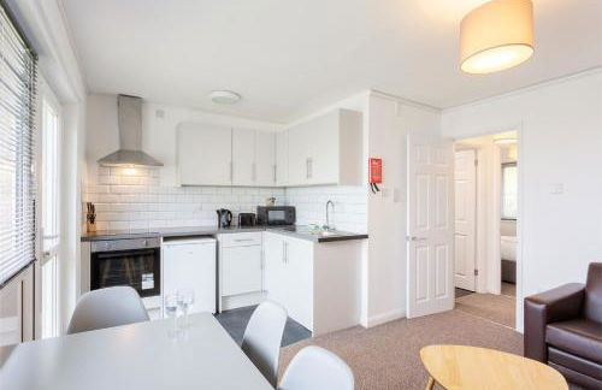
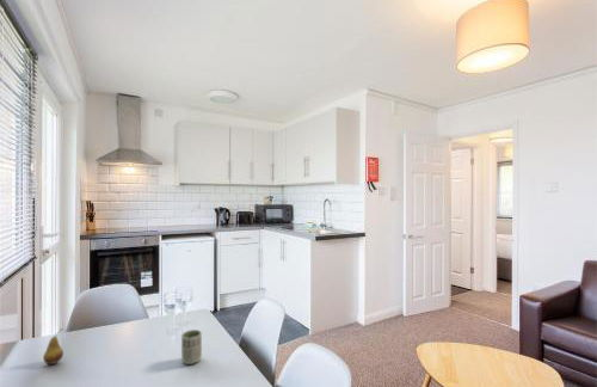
+ fruit [42,327,64,366]
+ cup [180,328,203,366]
